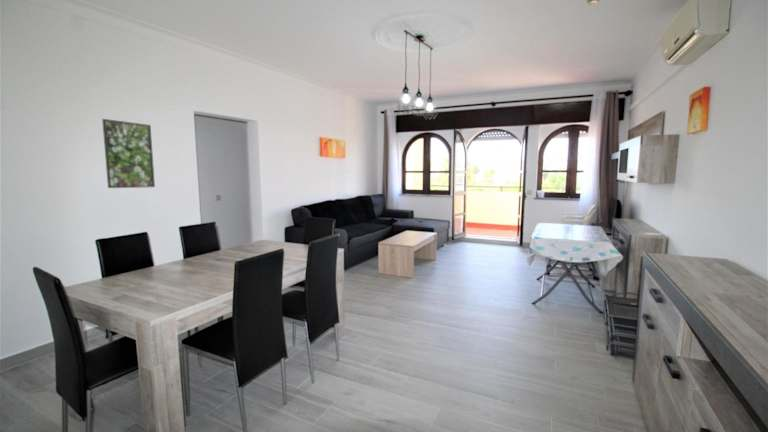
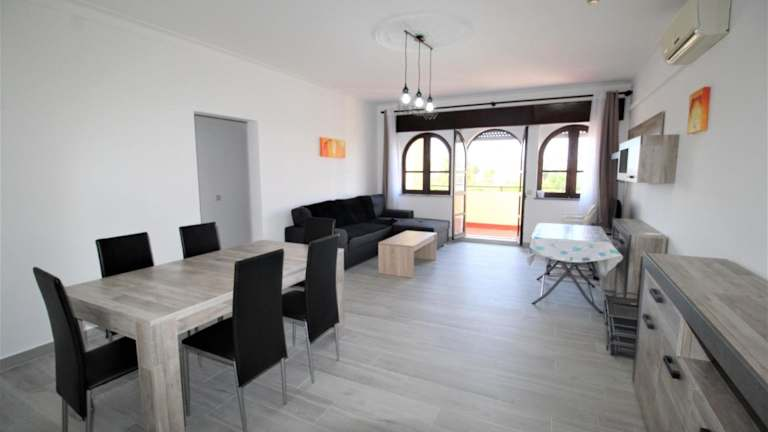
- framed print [101,118,156,189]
